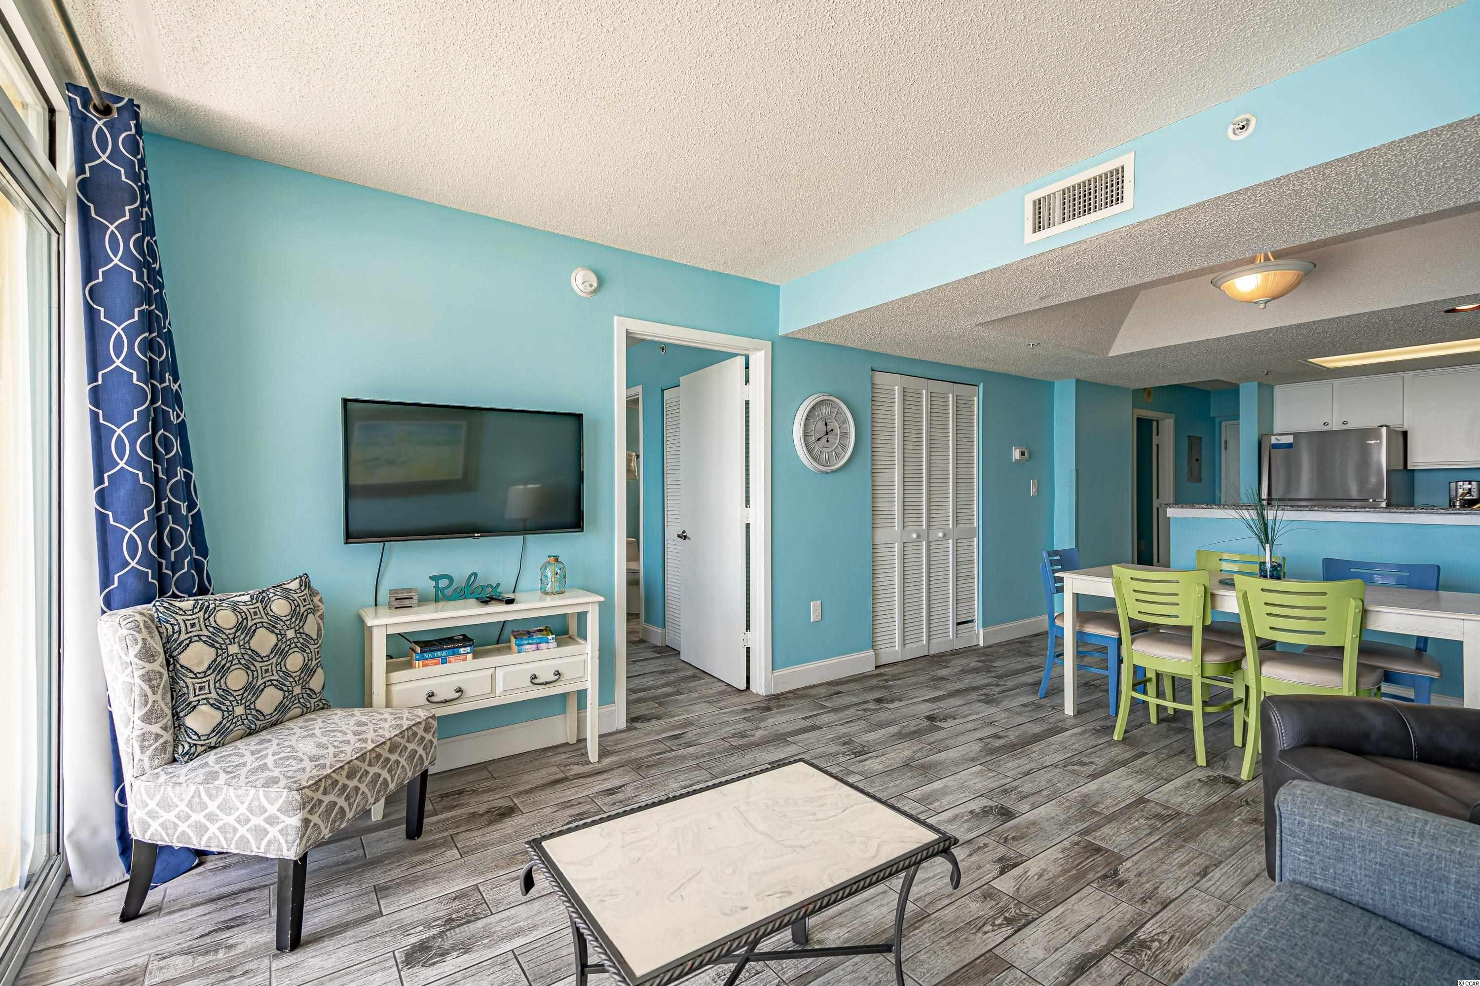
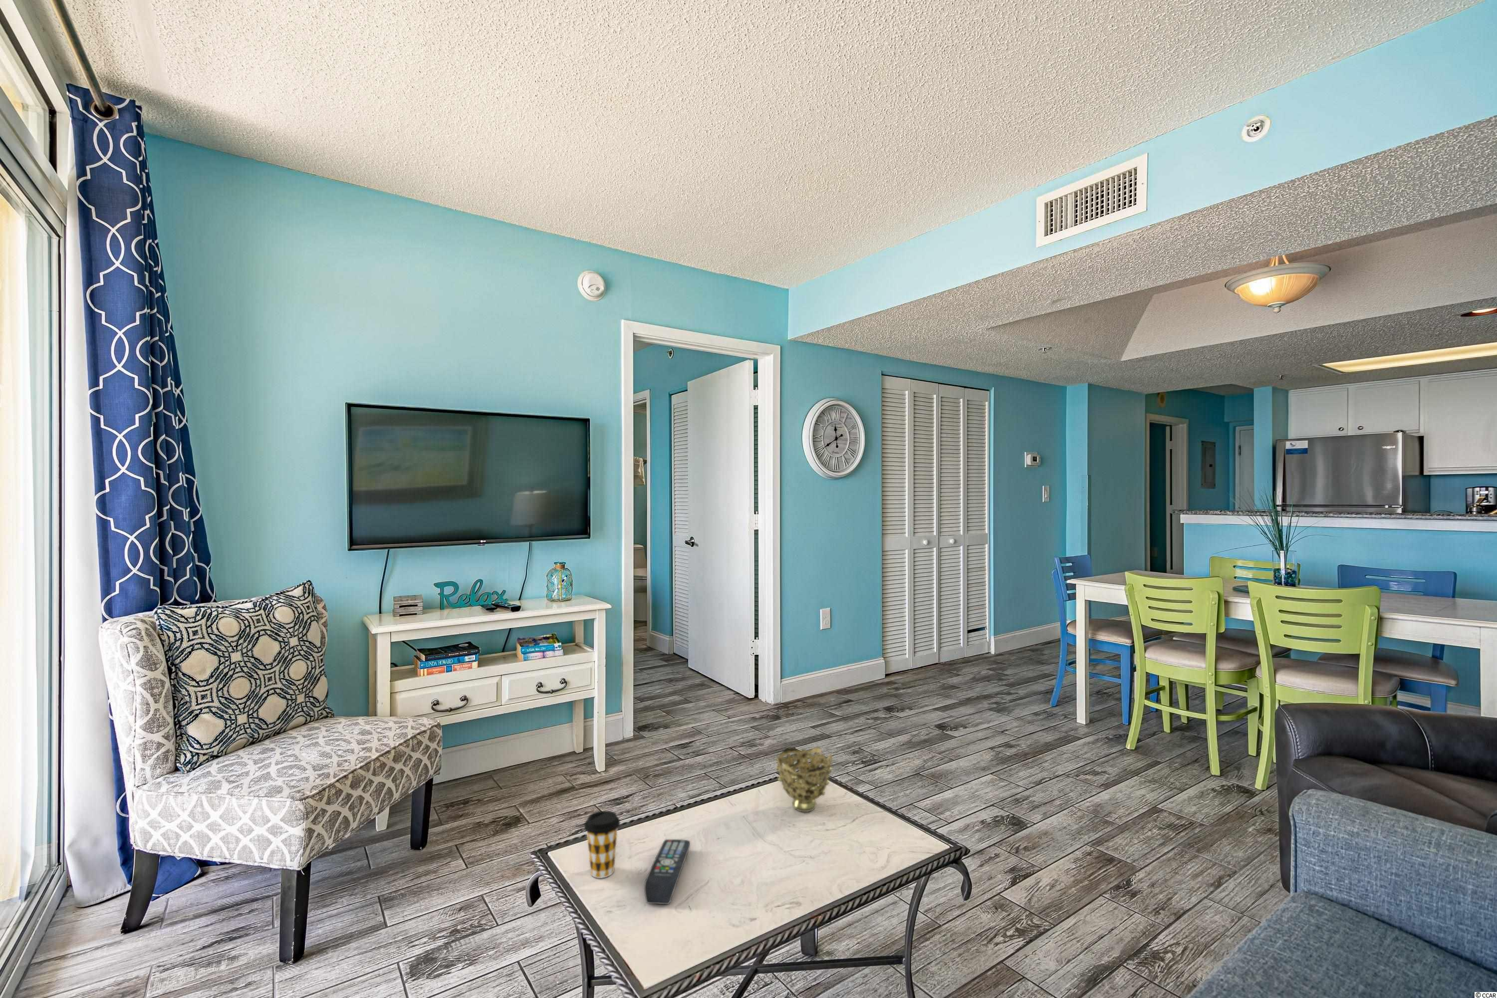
+ remote control [644,839,691,904]
+ coffee cup [584,811,620,879]
+ decorative bowl [775,747,833,812]
